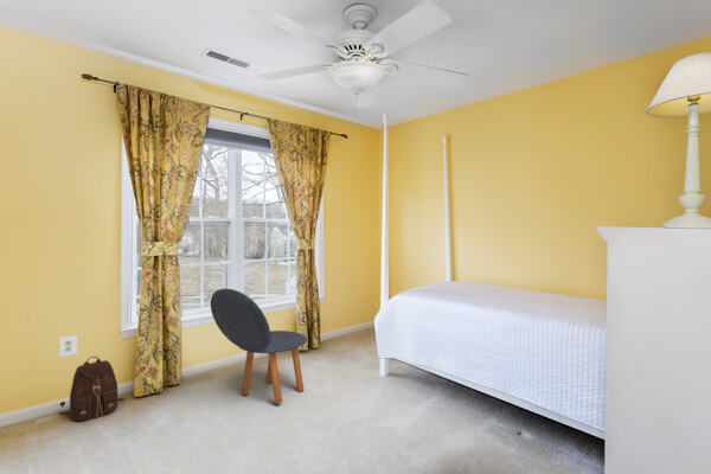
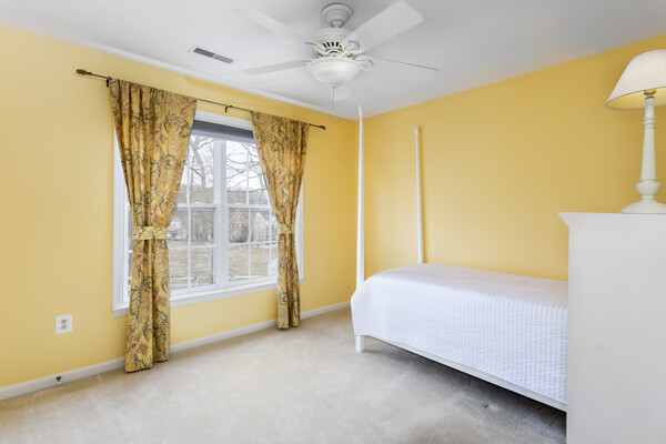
- backpack [58,356,127,422]
- chair [210,288,308,405]
